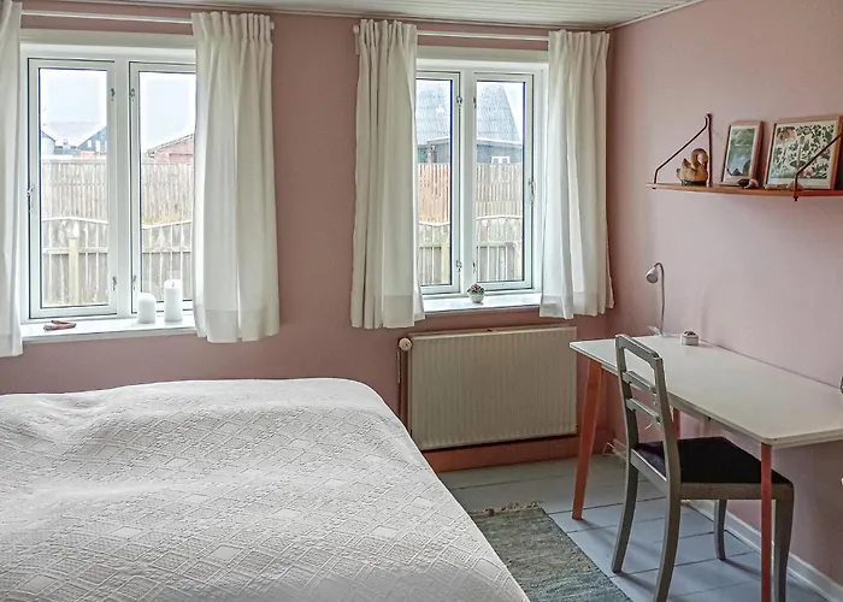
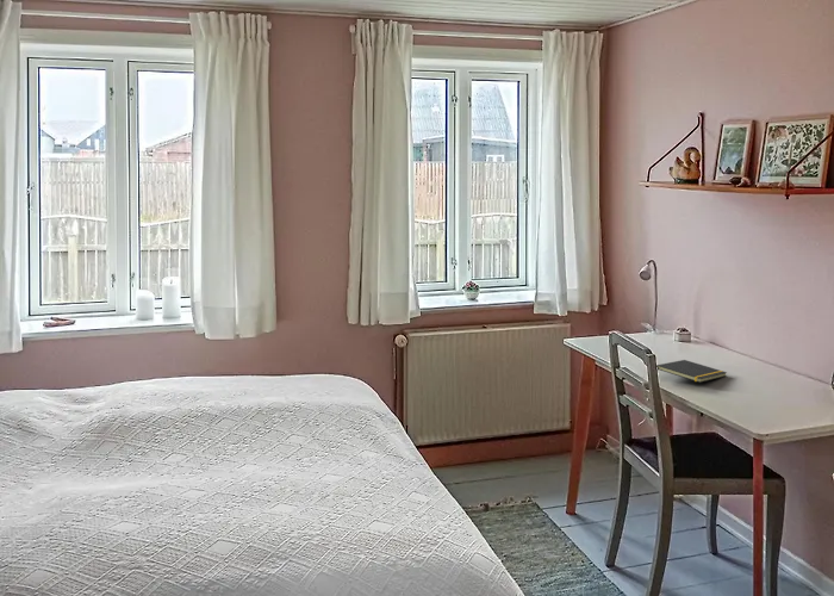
+ notepad [655,359,728,384]
